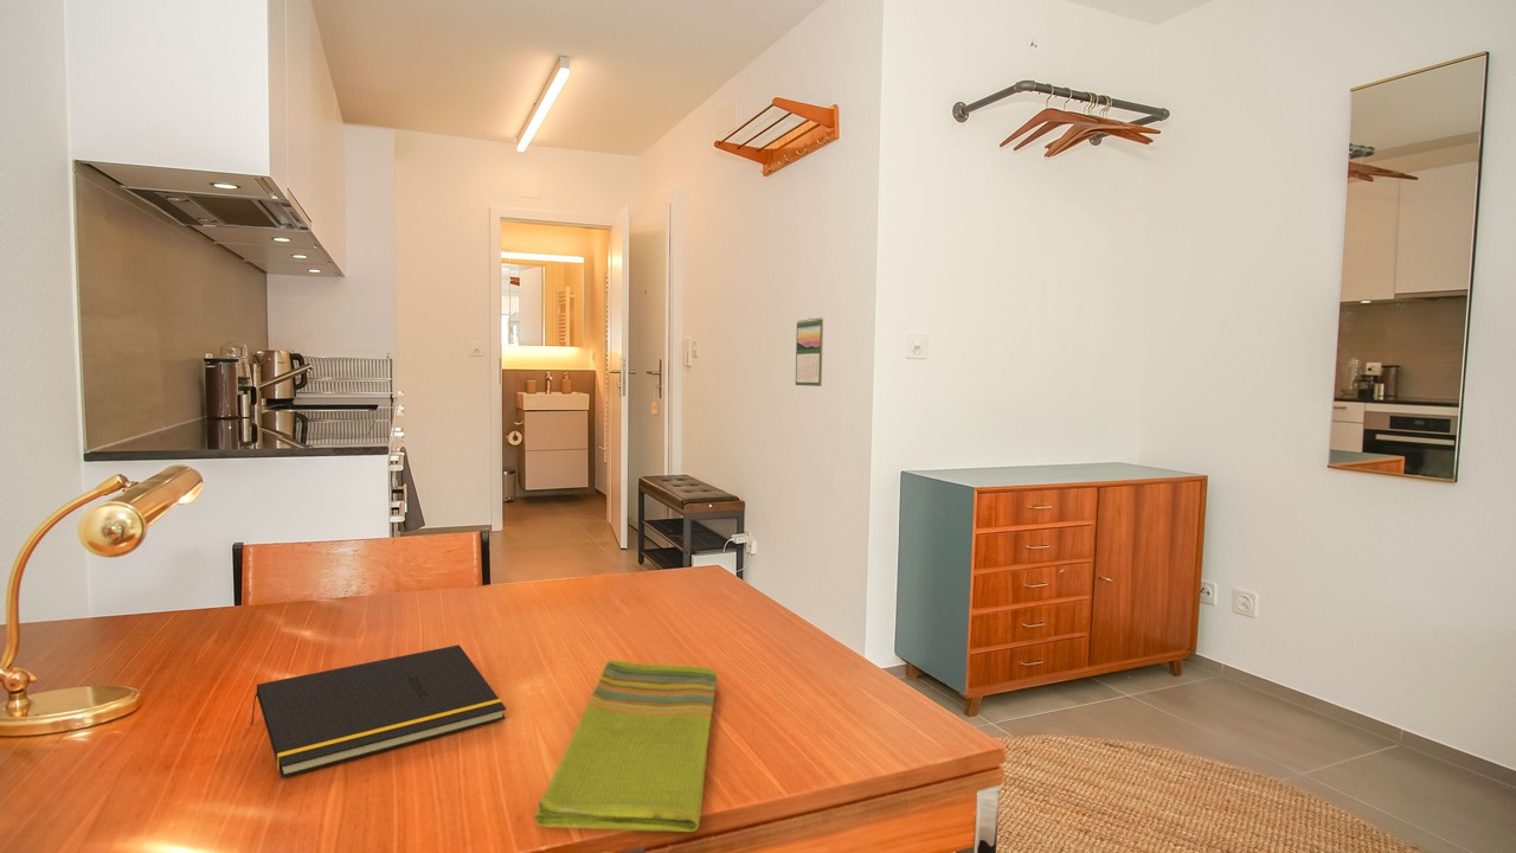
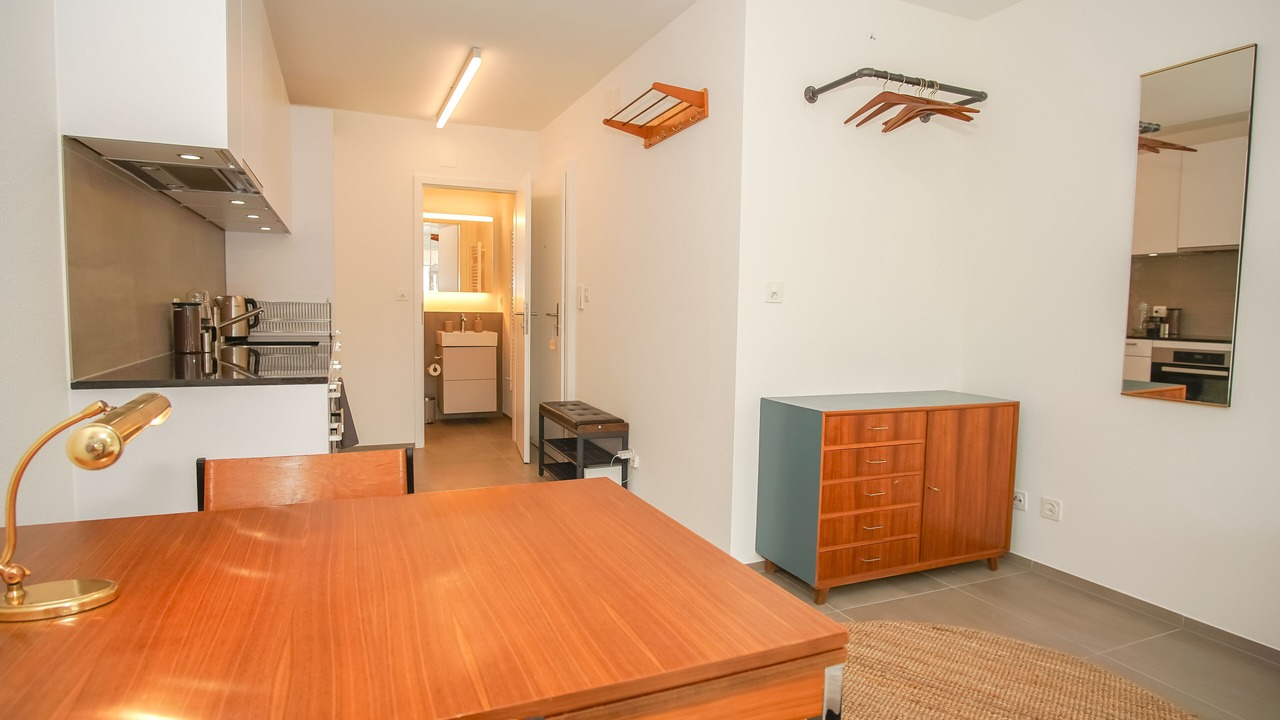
- dish towel [533,659,718,833]
- notepad [250,643,507,778]
- calendar [795,316,824,387]
